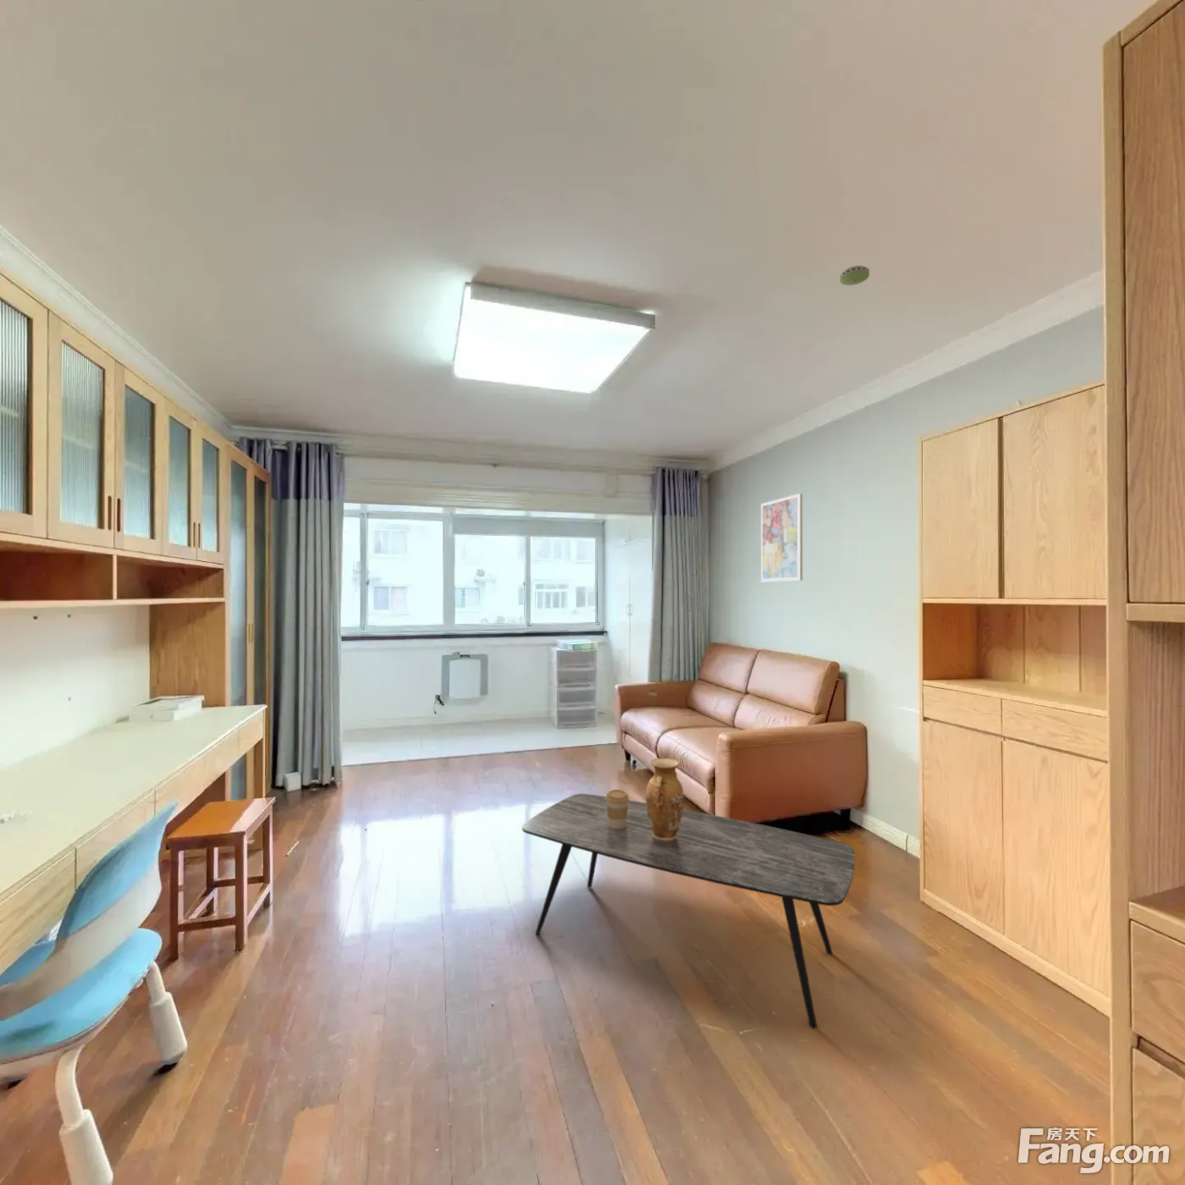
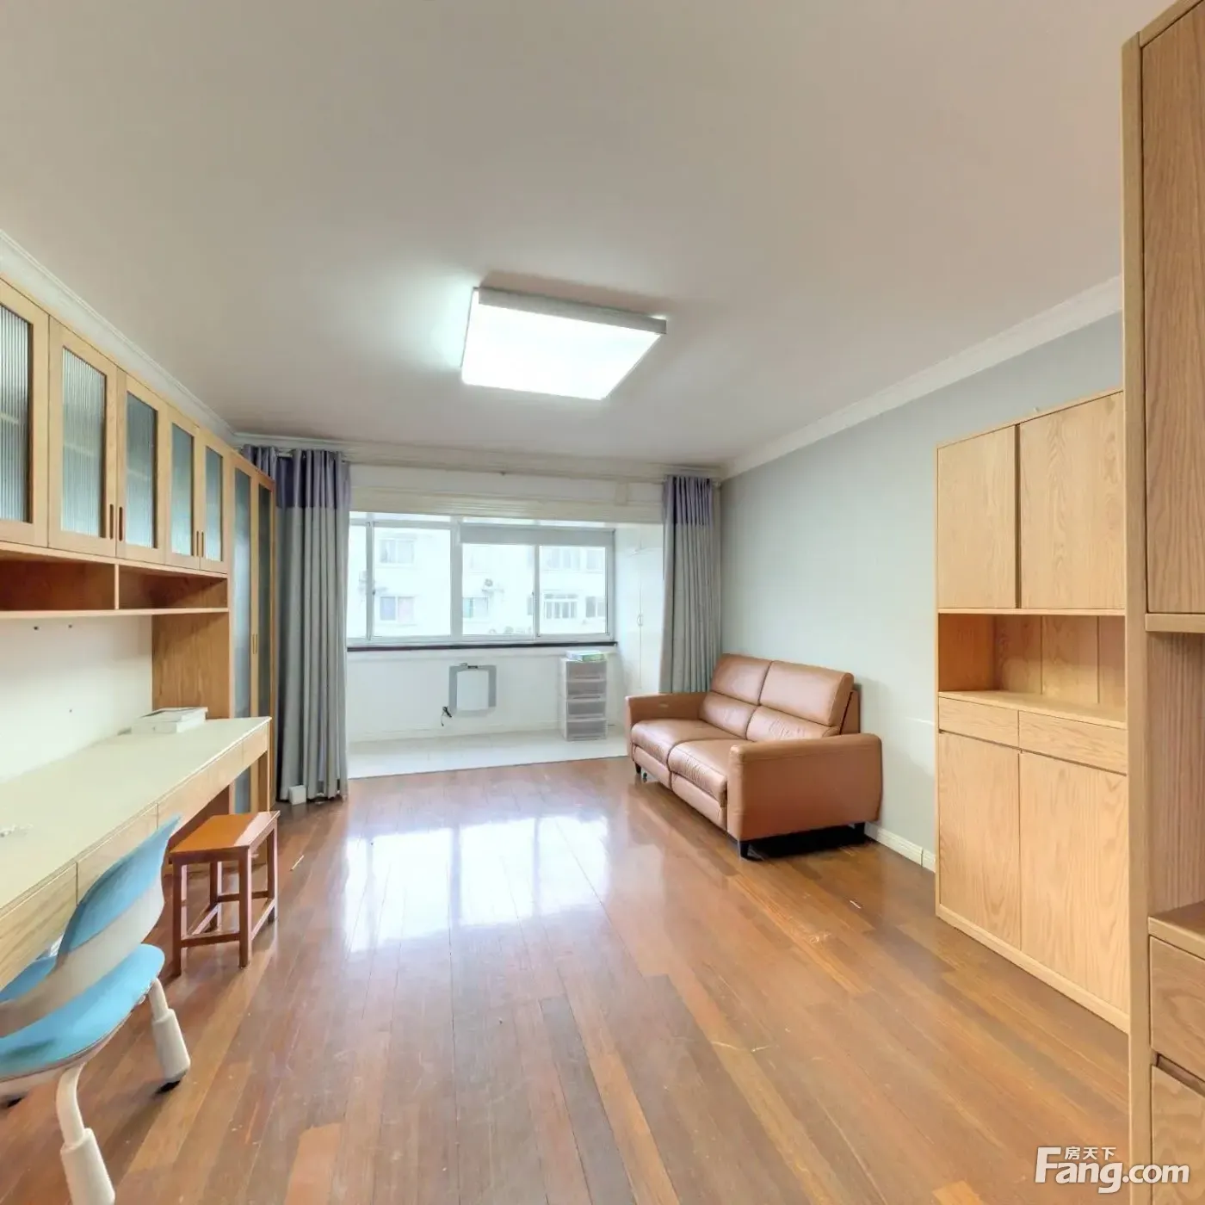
- smoke detector [839,265,870,286]
- coffee table [521,793,856,1030]
- wall art [760,493,803,583]
- vase [645,757,685,841]
- coffee cup [606,789,629,829]
